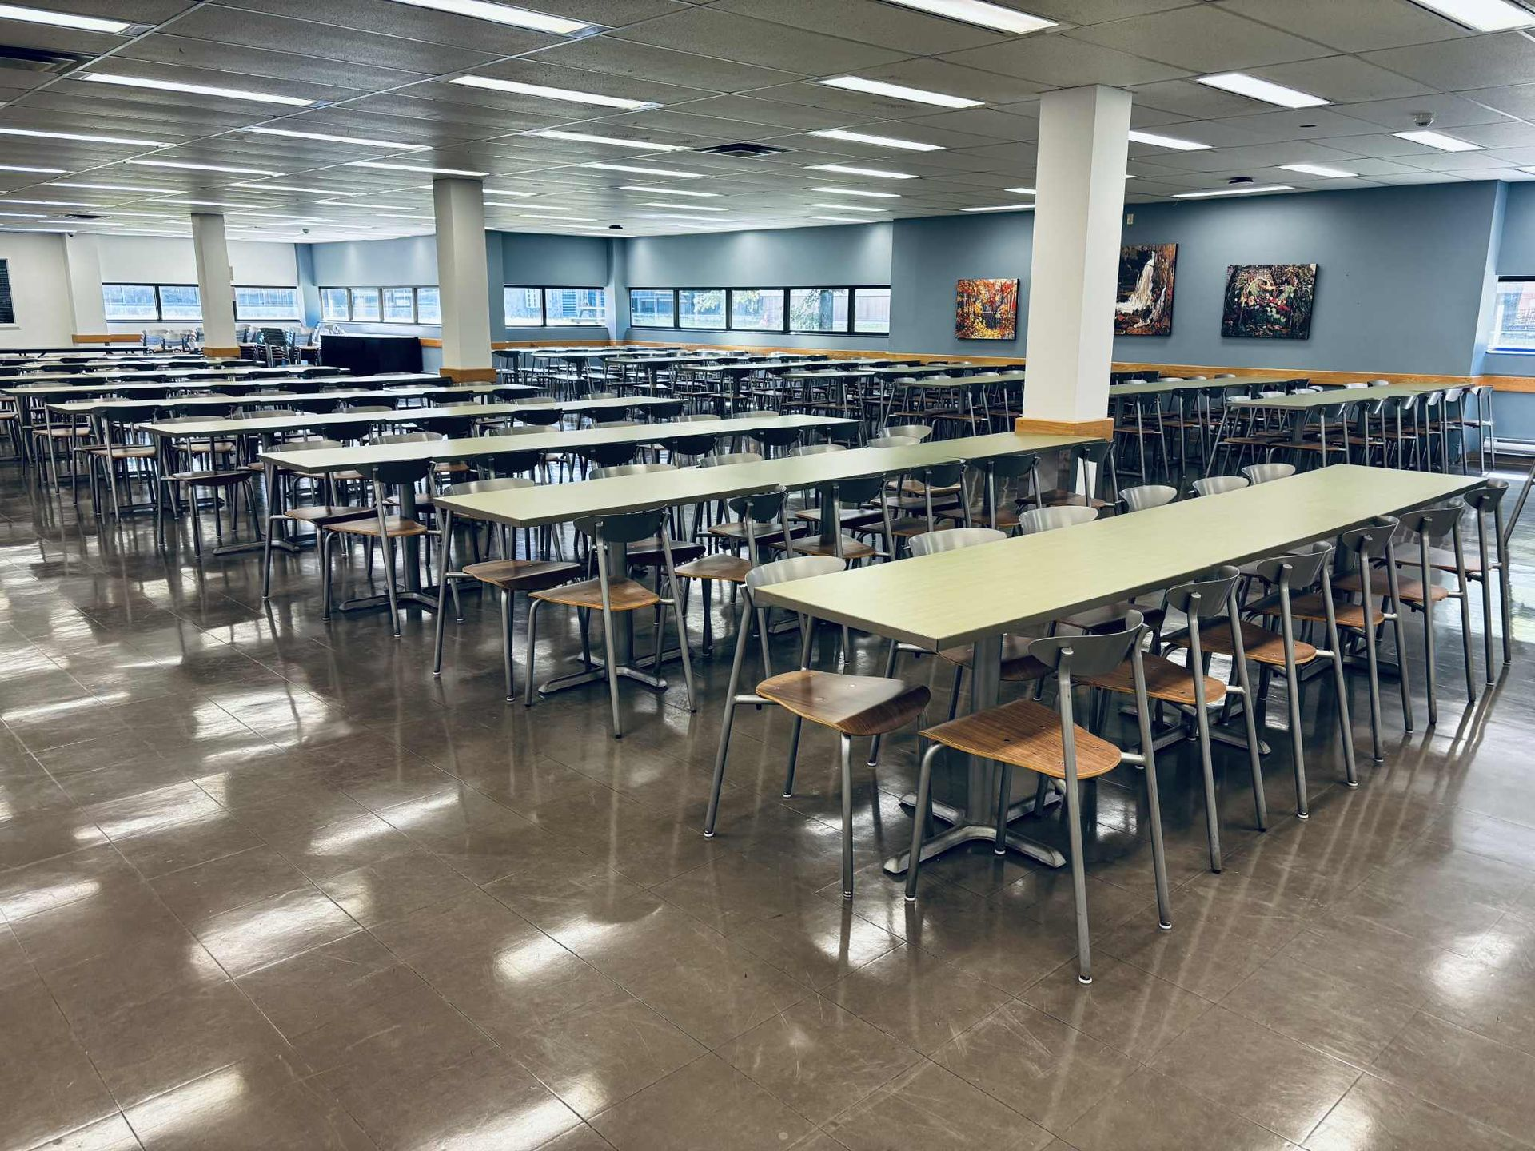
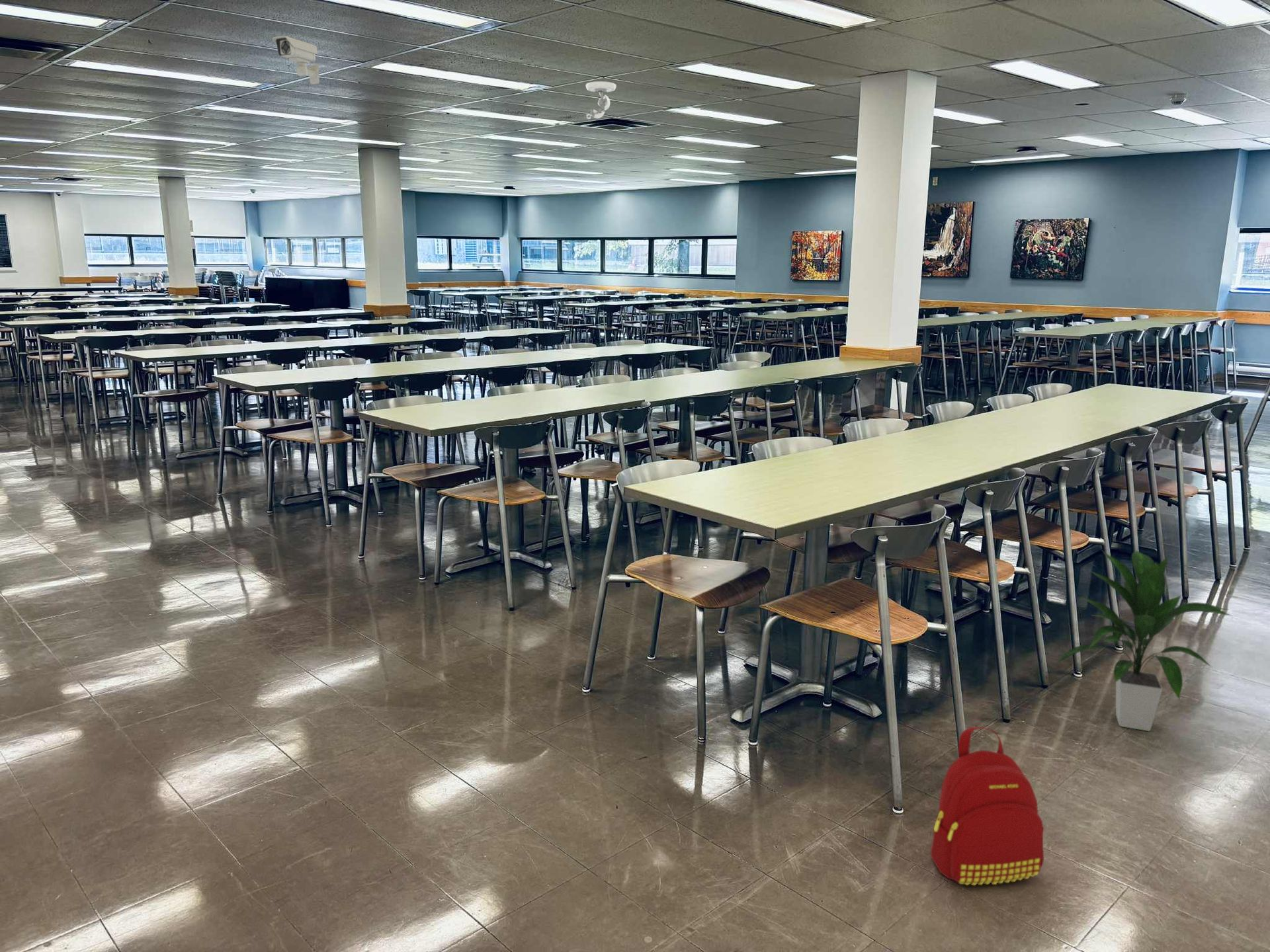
+ security camera [272,35,320,85]
+ backpack [930,726,1044,886]
+ indoor plant [1050,550,1234,732]
+ security camera [585,81,617,120]
